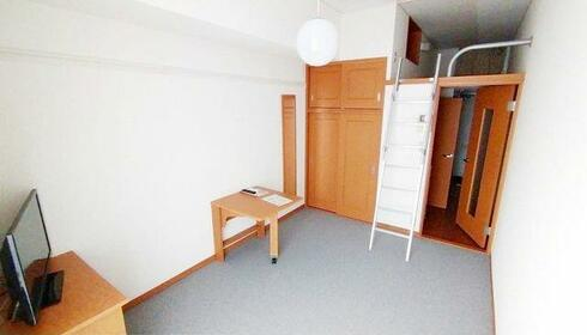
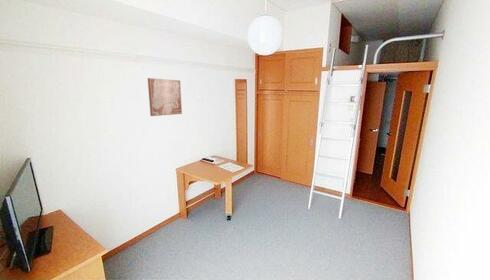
+ wall art [147,77,183,117]
